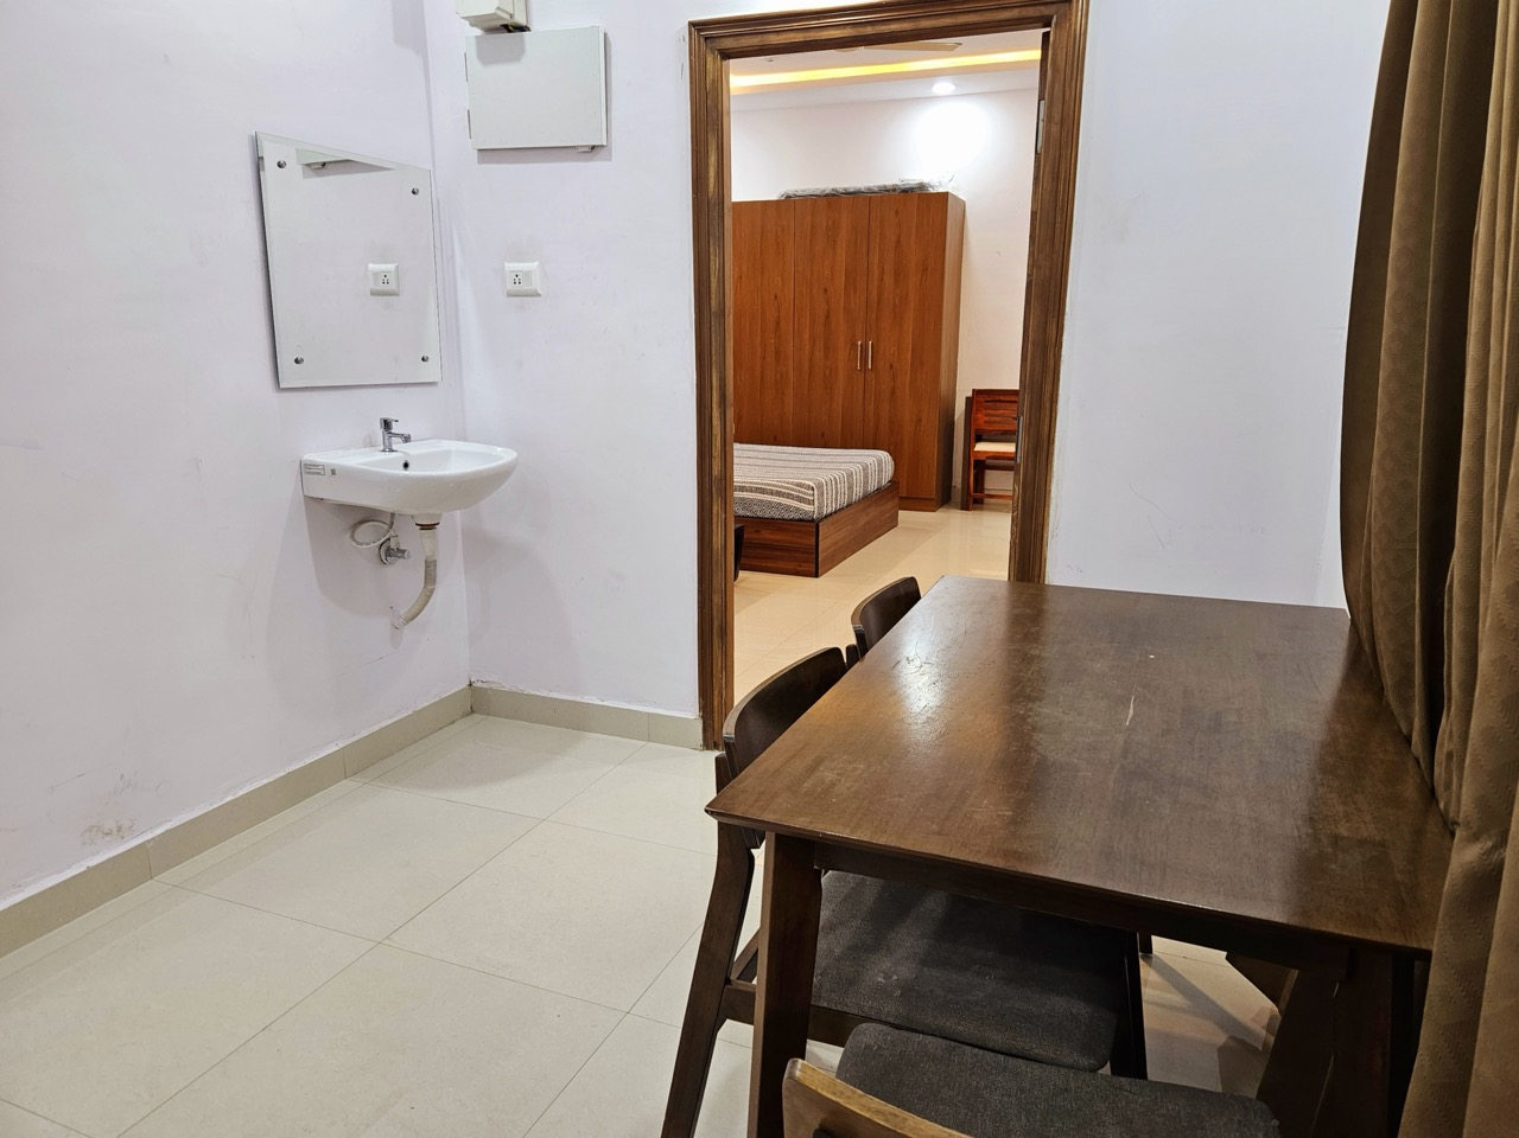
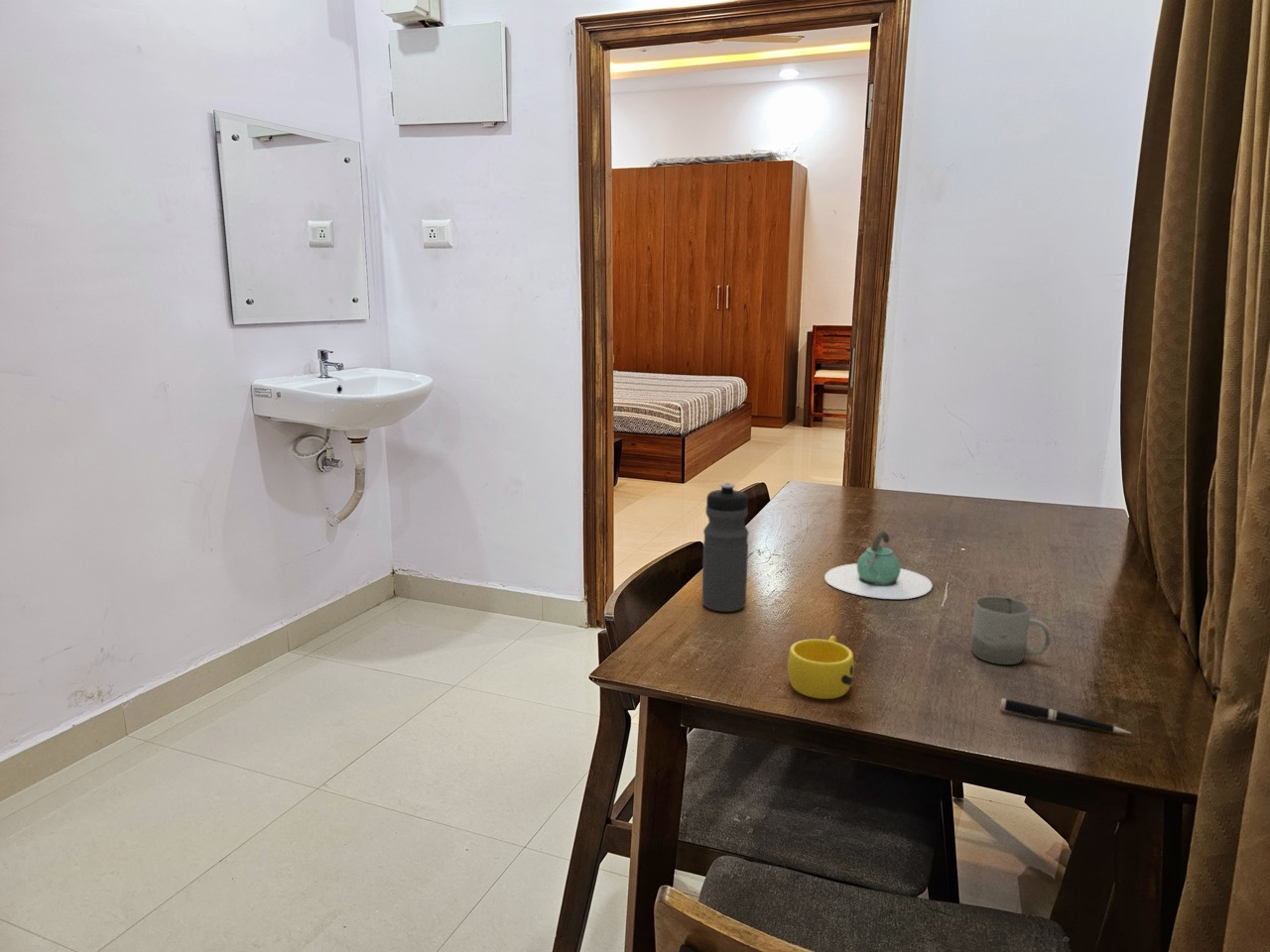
+ water bottle [701,483,750,613]
+ pen [1000,697,1131,735]
+ cup [970,595,1053,665]
+ cup [787,635,855,700]
+ teapot [824,531,934,600]
